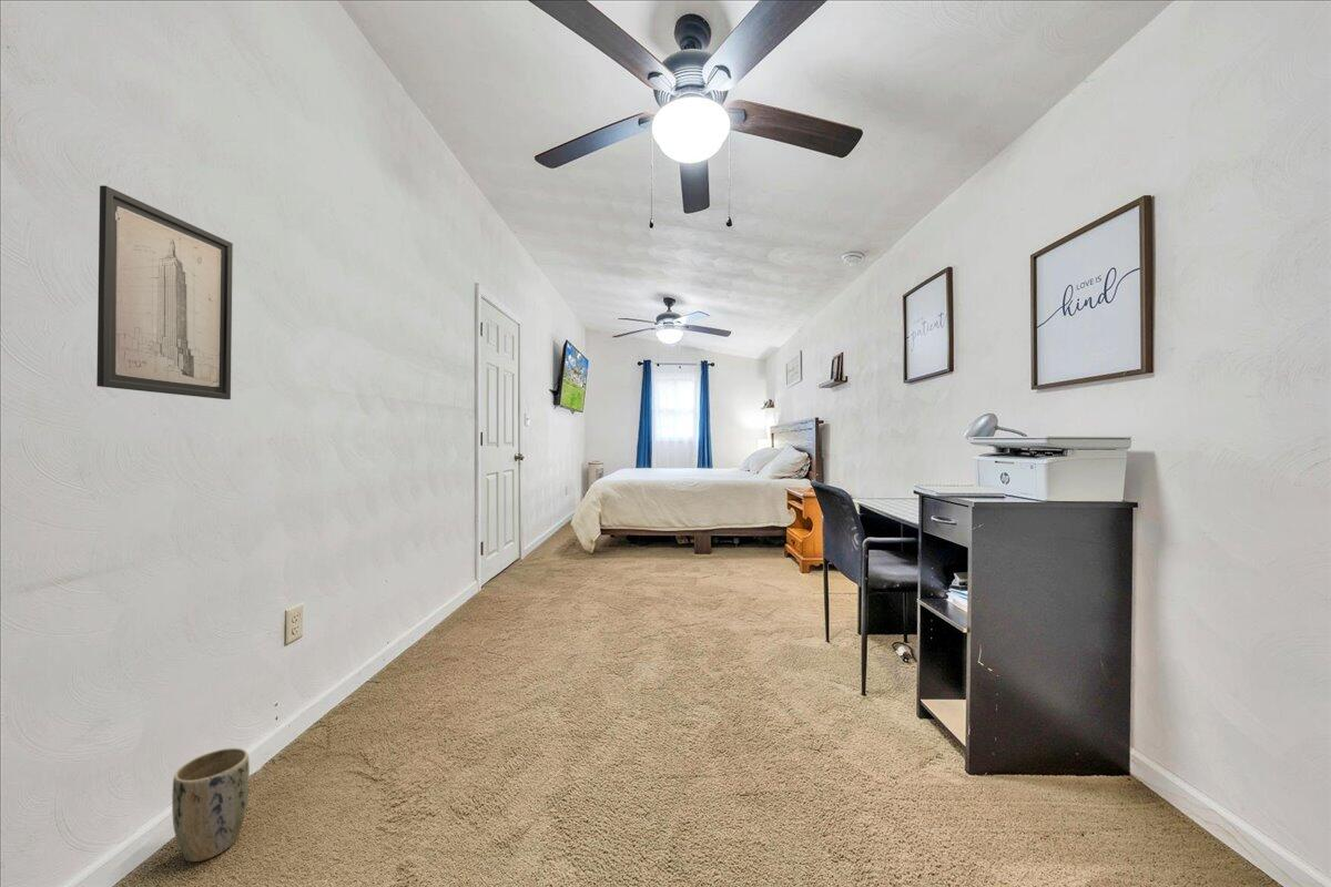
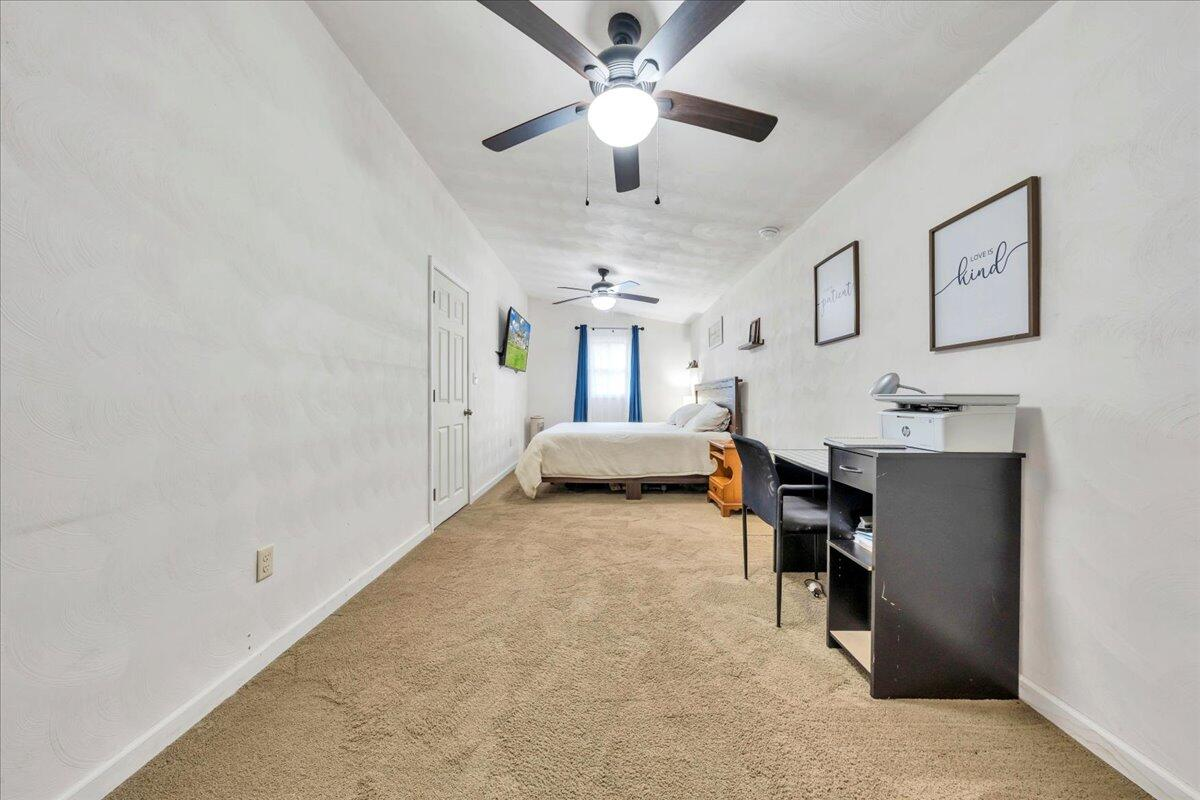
- plant pot [171,747,251,863]
- wall art [95,184,234,400]
